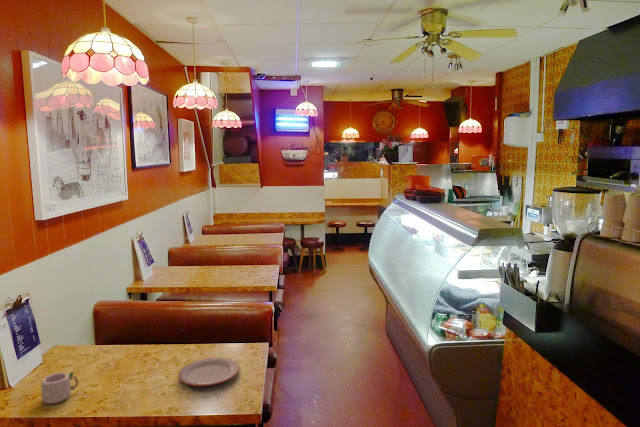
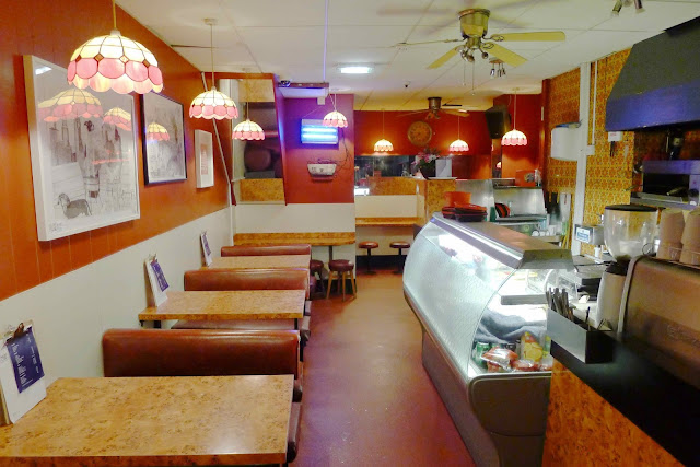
- mug [39,371,79,405]
- plate [178,357,240,387]
